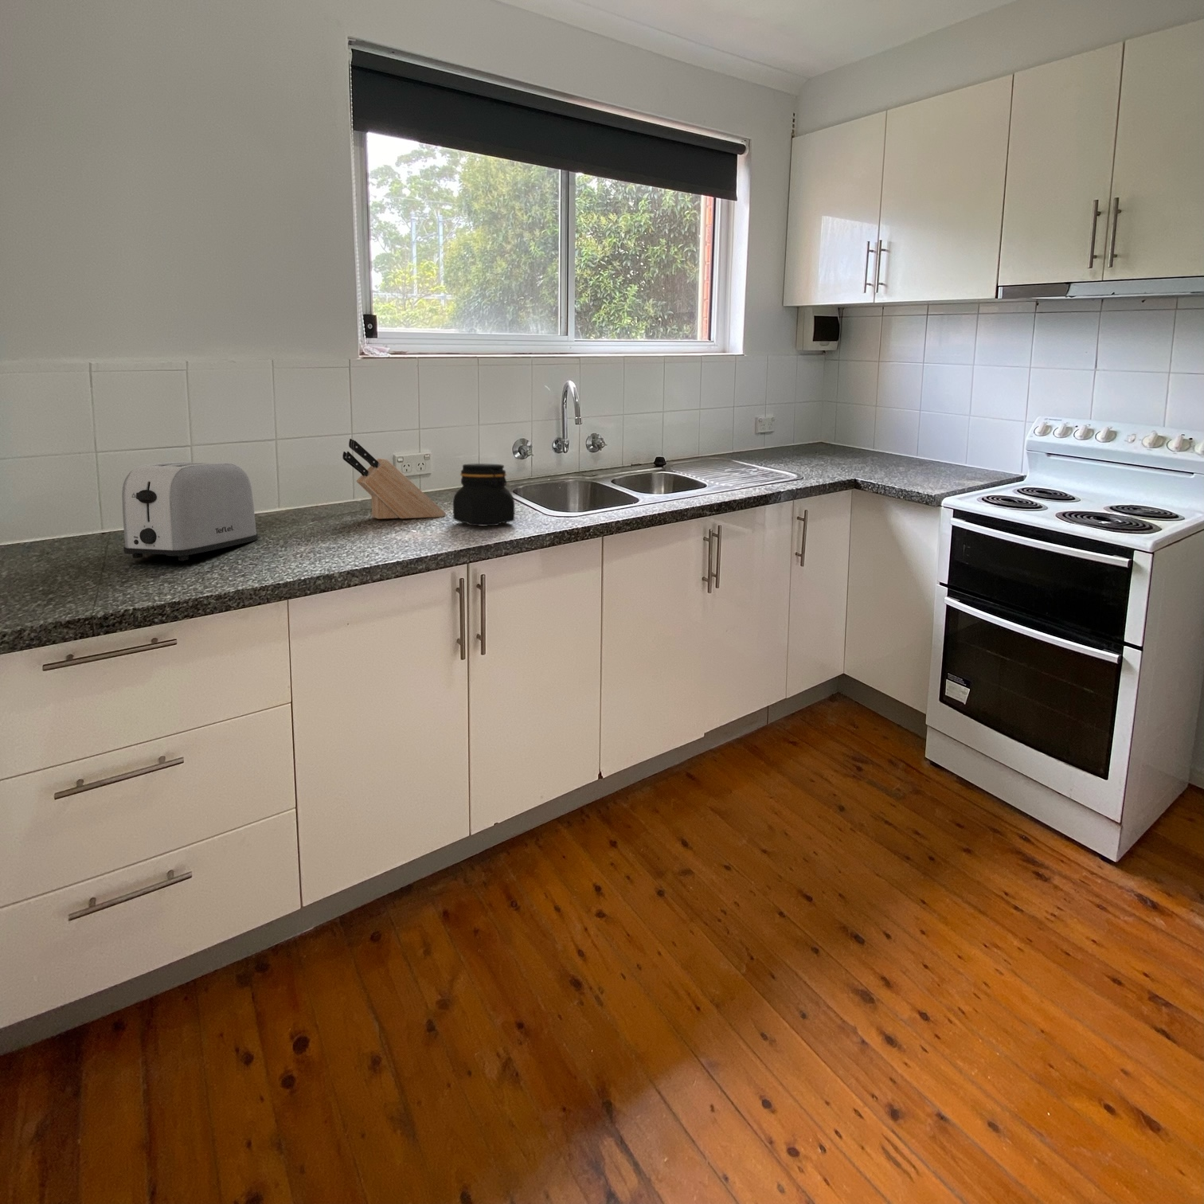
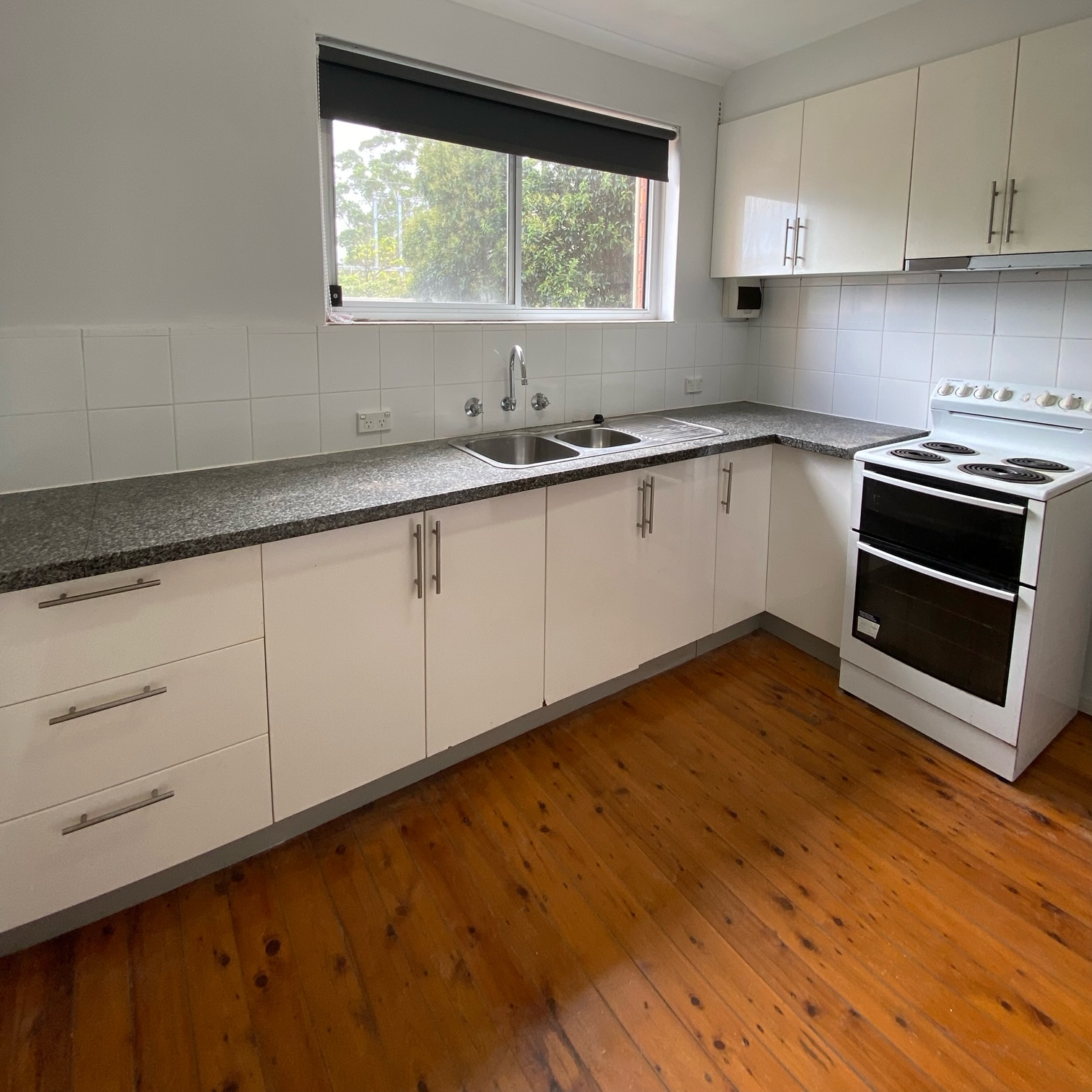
- knife block [342,438,447,520]
- toaster [121,461,259,561]
- jar [452,463,515,527]
